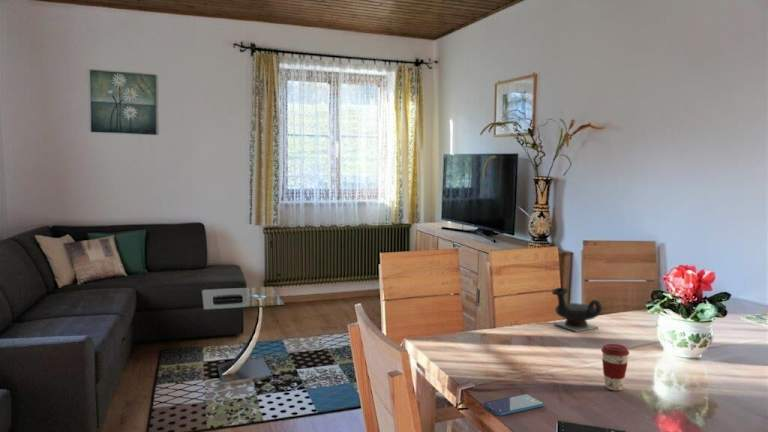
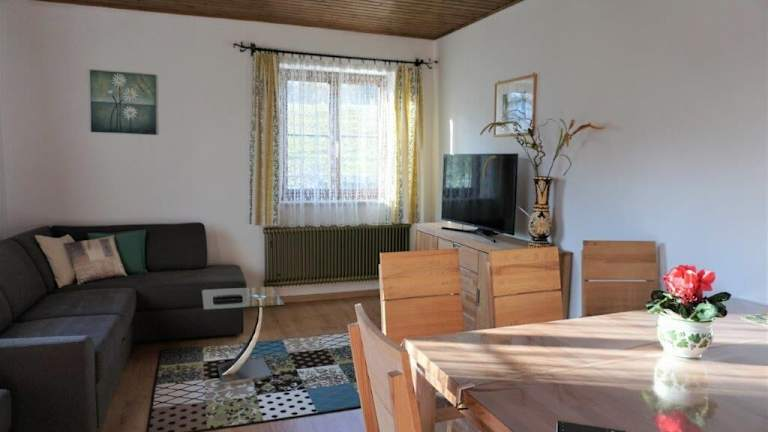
- smartphone [482,393,545,416]
- teapot [551,287,603,333]
- coffee cup [600,343,630,391]
